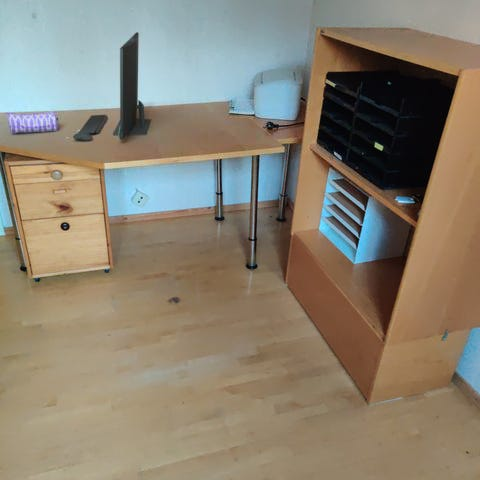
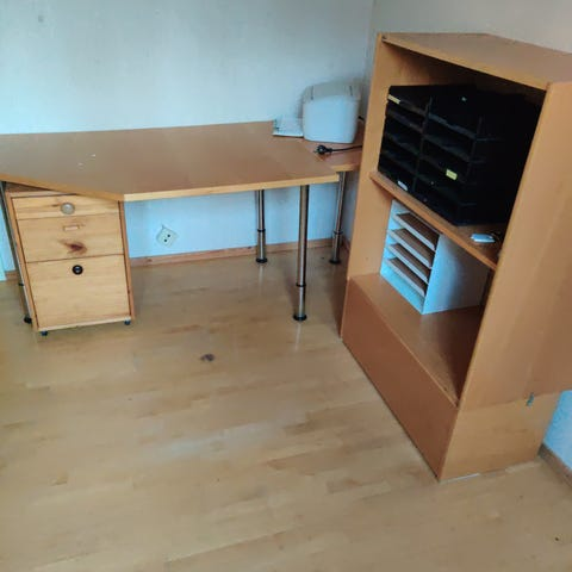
- pencil case [5,110,59,134]
- monitor [72,32,152,141]
